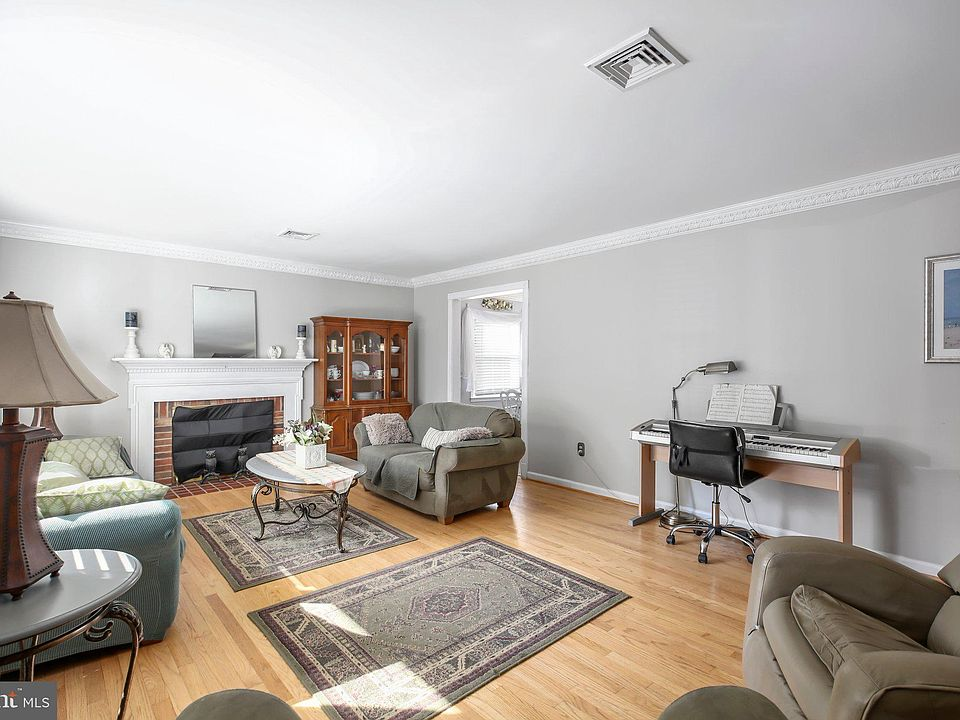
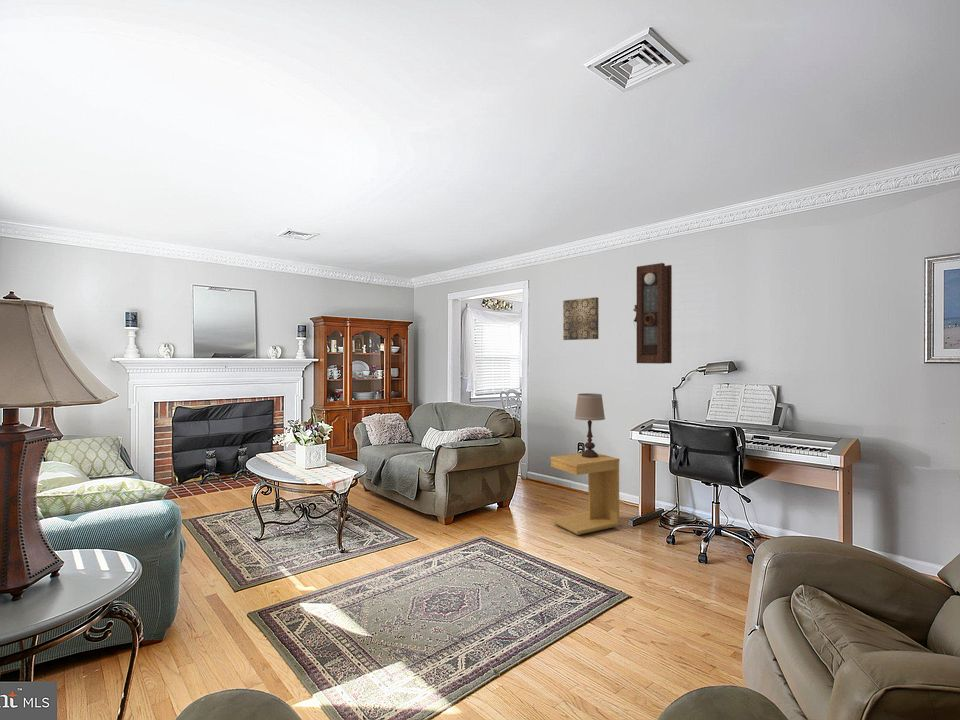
+ table lamp [574,392,606,458]
+ wall art [562,296,600,341]
+ side table [549,452,621,536]
+ pendulum clock [632,262,673,365]
